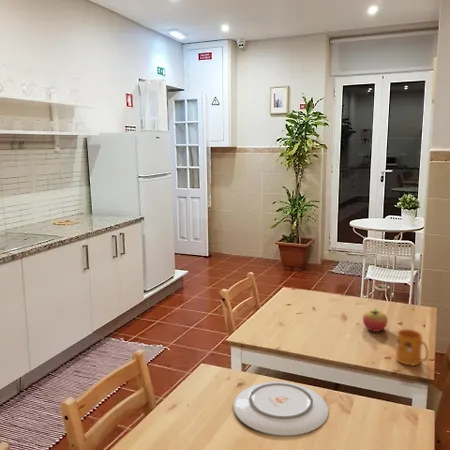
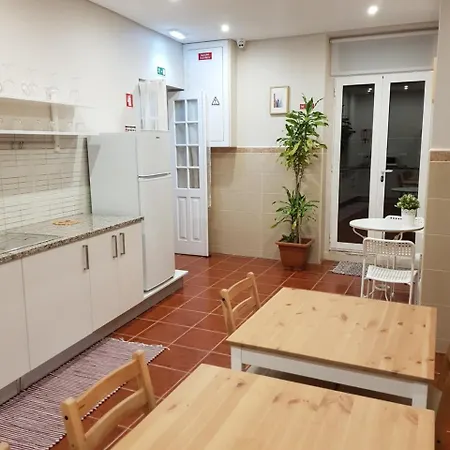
- fruit [362,308,389,333]
- mug [395,328,430,367]
- plate [233,381,330,436]
